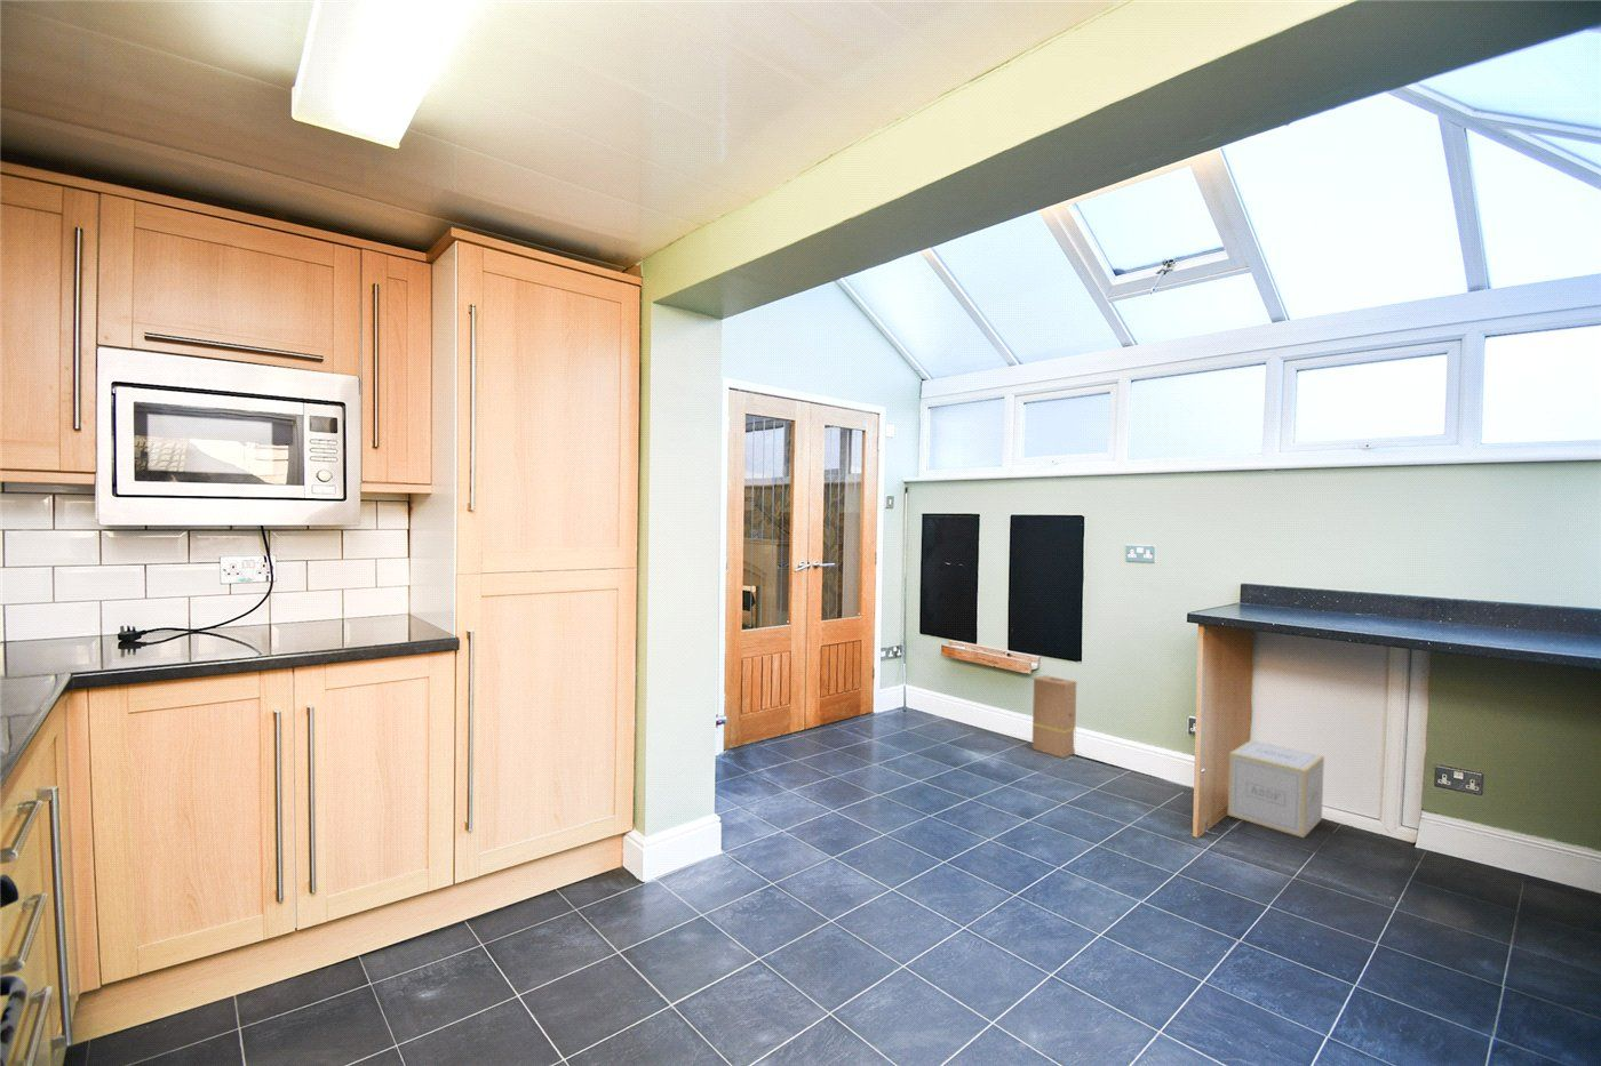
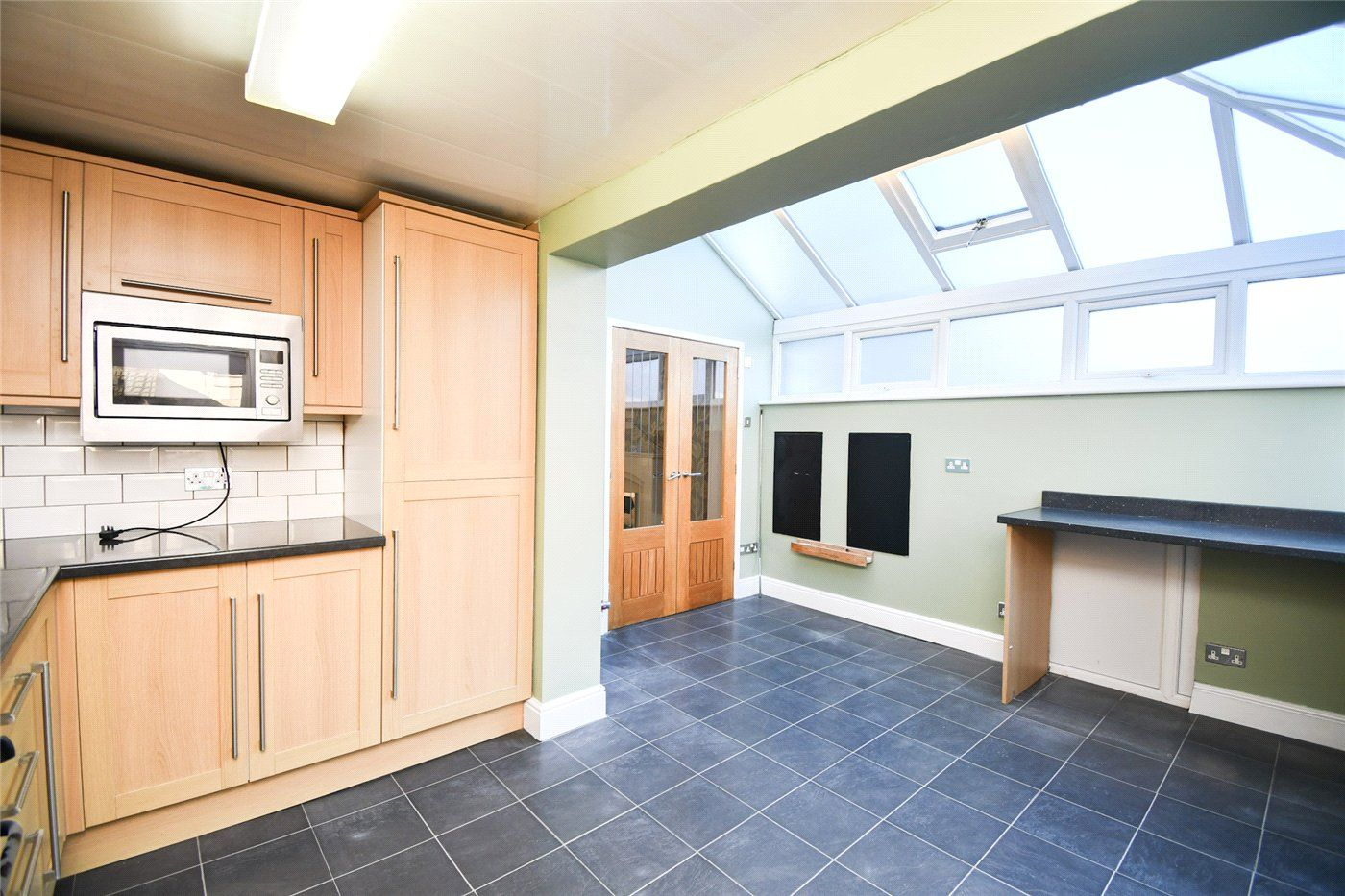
- box [1227,739,1325,839]
- cardboard box [1032,675,1077,759]
